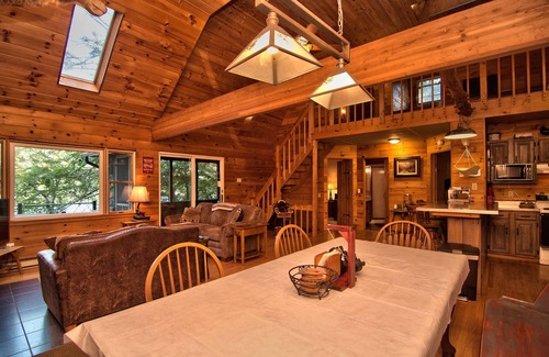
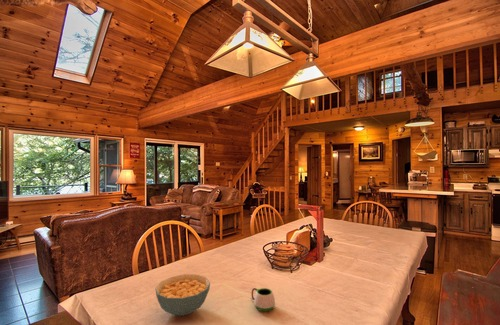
+ cereal bowl [154,273,211,317]
+ mug [249,287,276,312]
